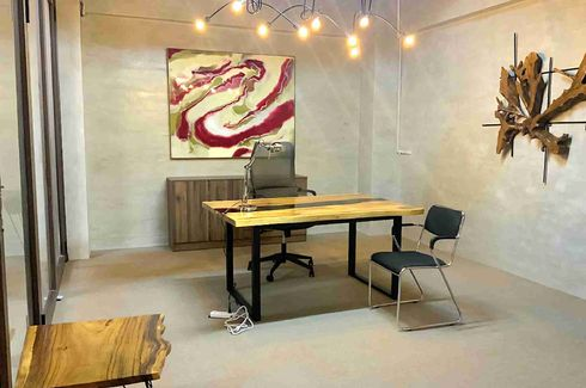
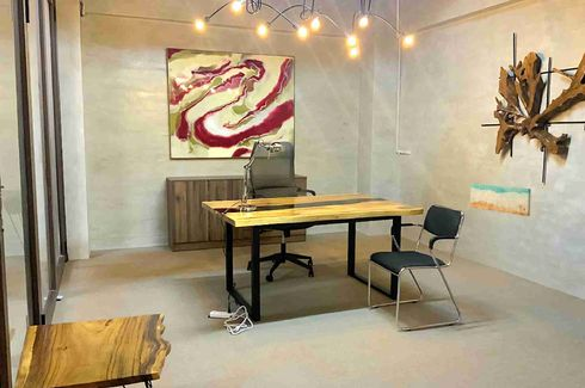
+ wall art [469,183,532,217]
